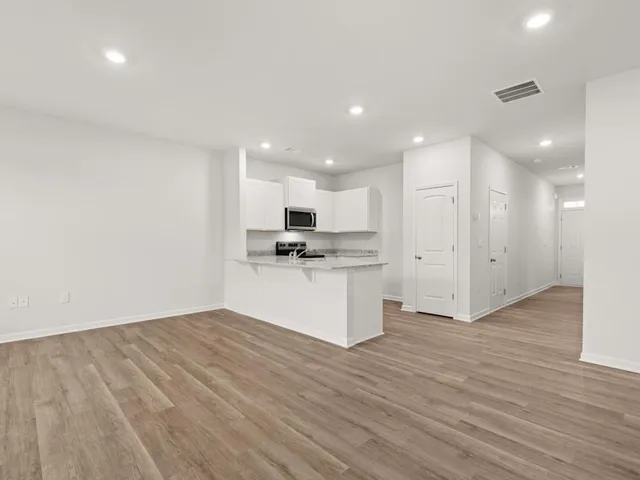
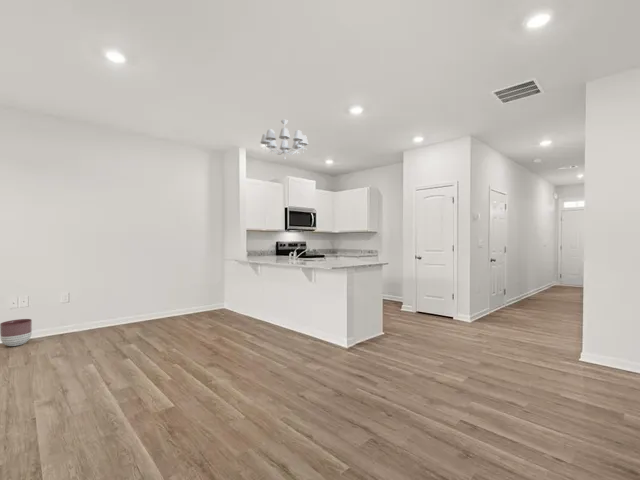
+ planter [0,318,33,347]
+ chandelier [259,119,309,161]
